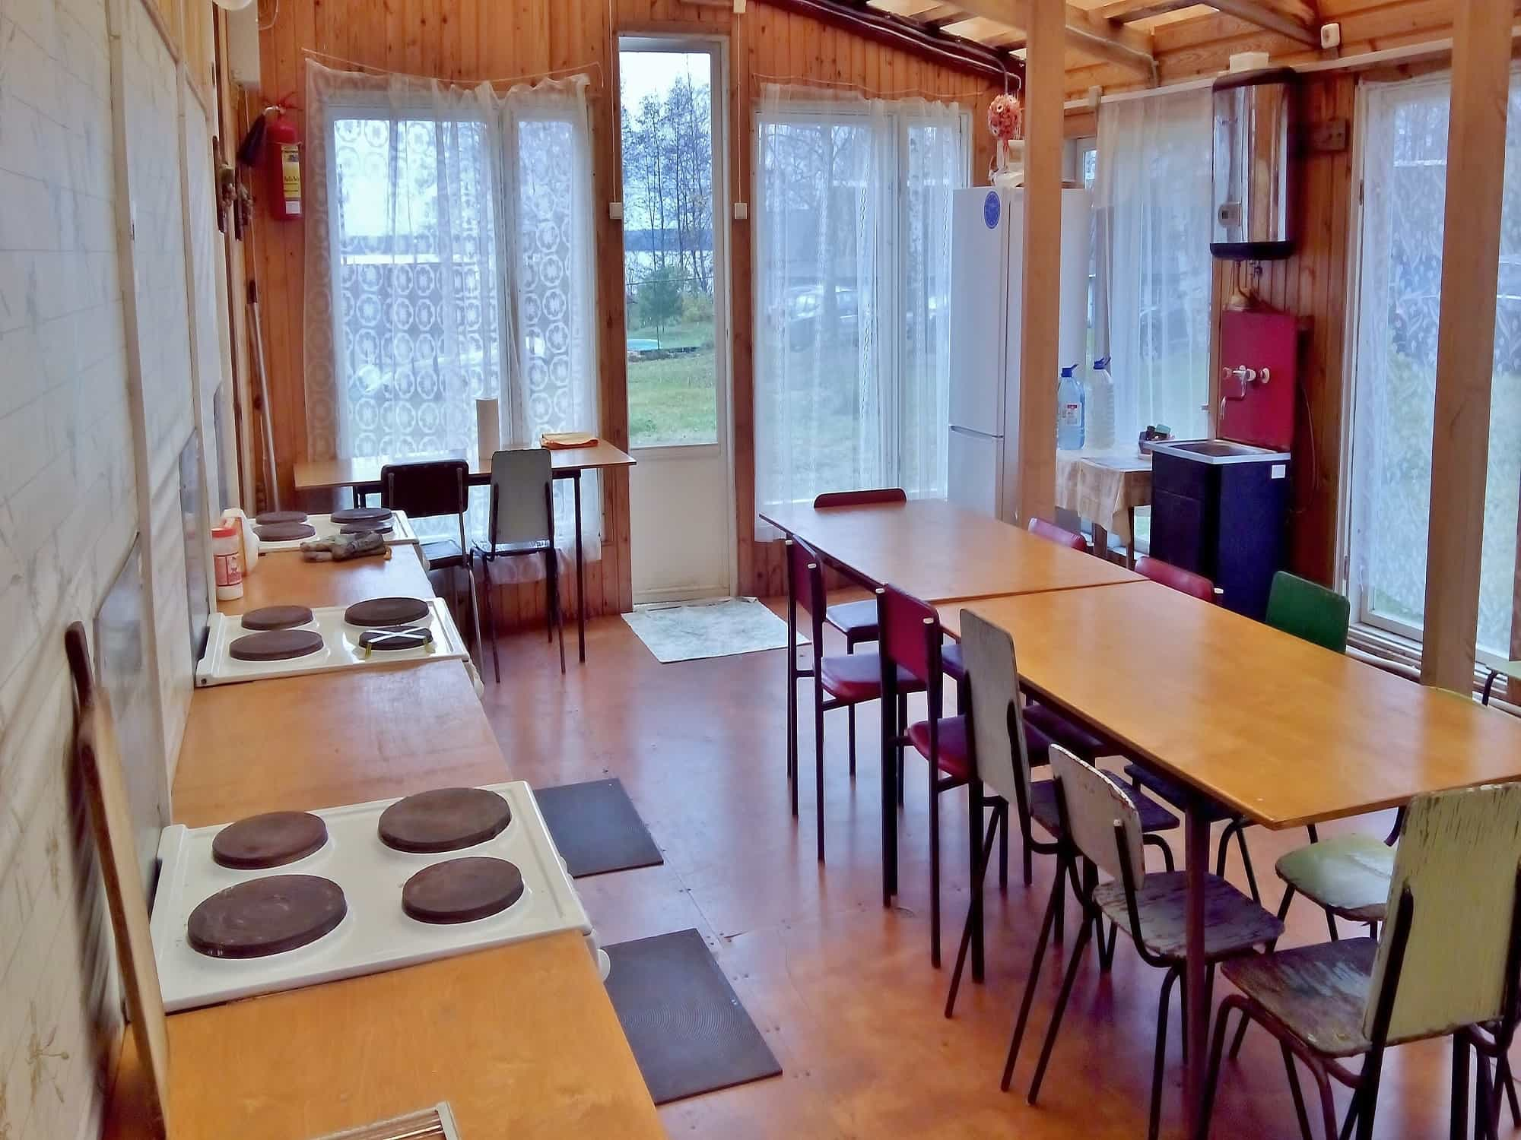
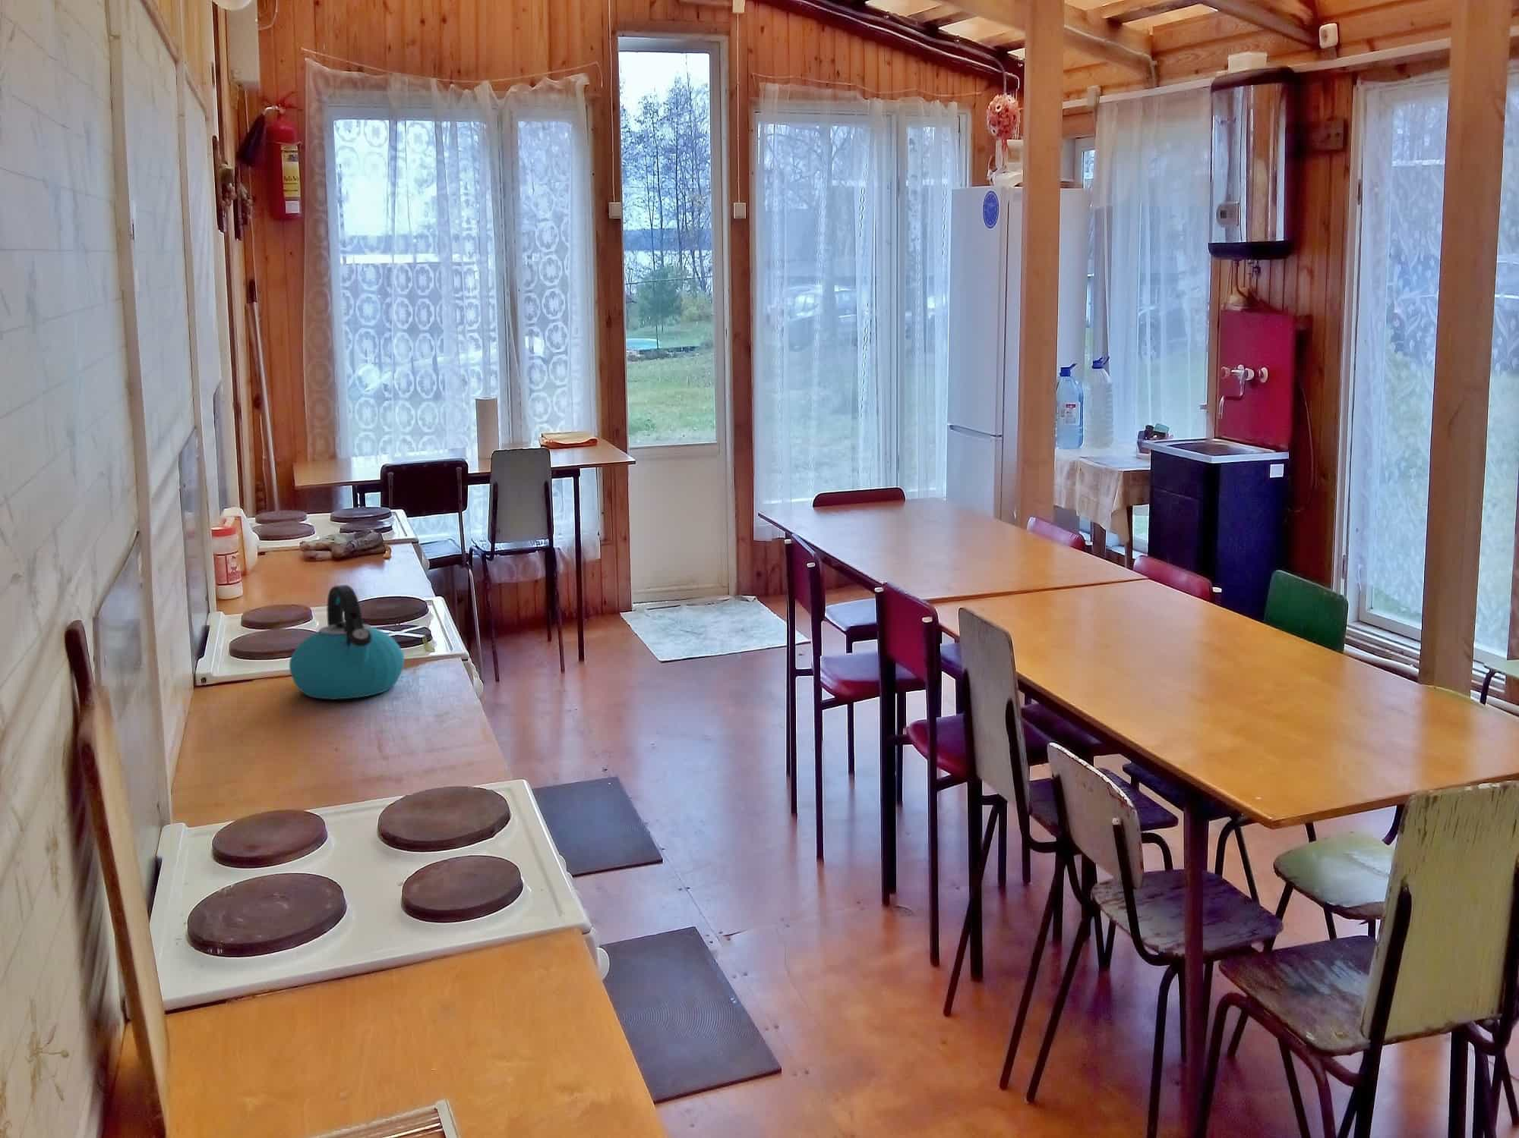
+ kettle [288,585,404,700]
